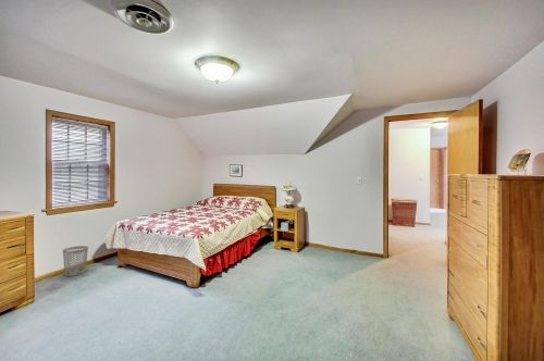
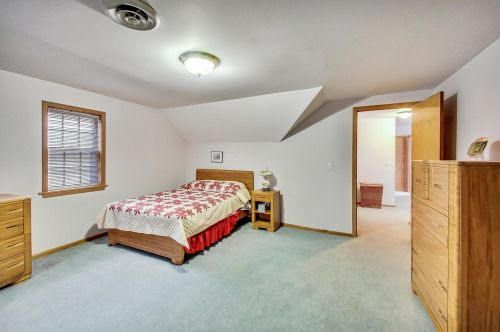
- wastebasket [62,245,89,277]
